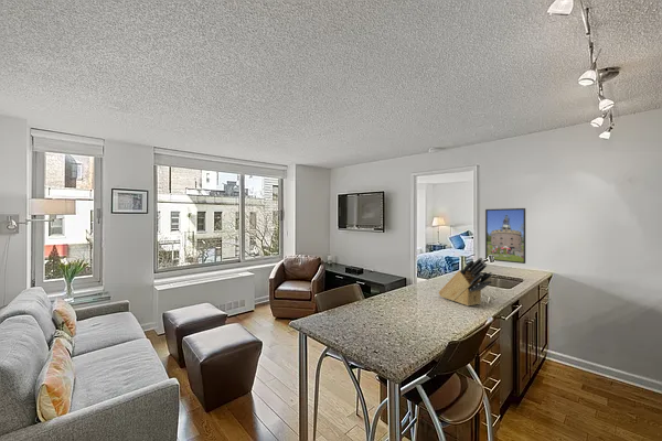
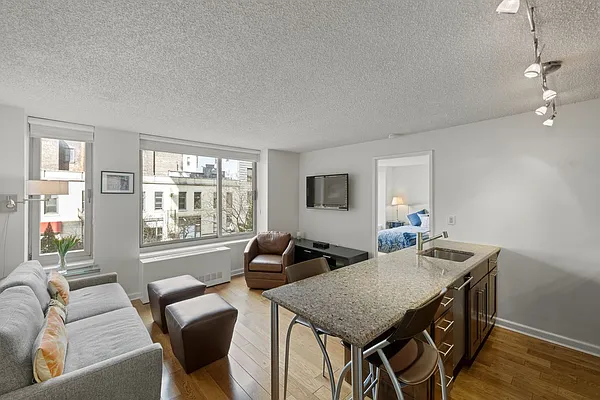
- knife block [438,257,493,306]
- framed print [484,207,526,265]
